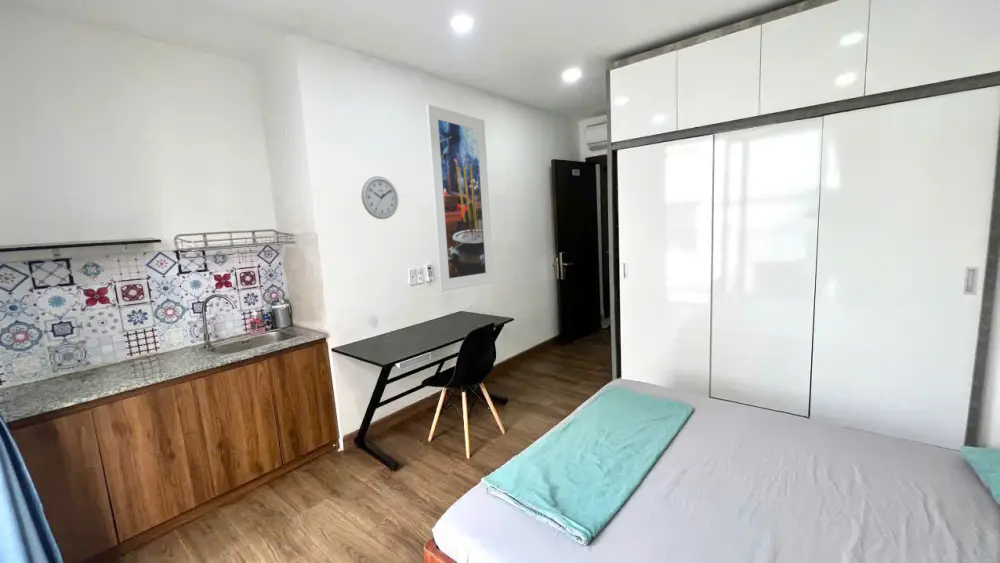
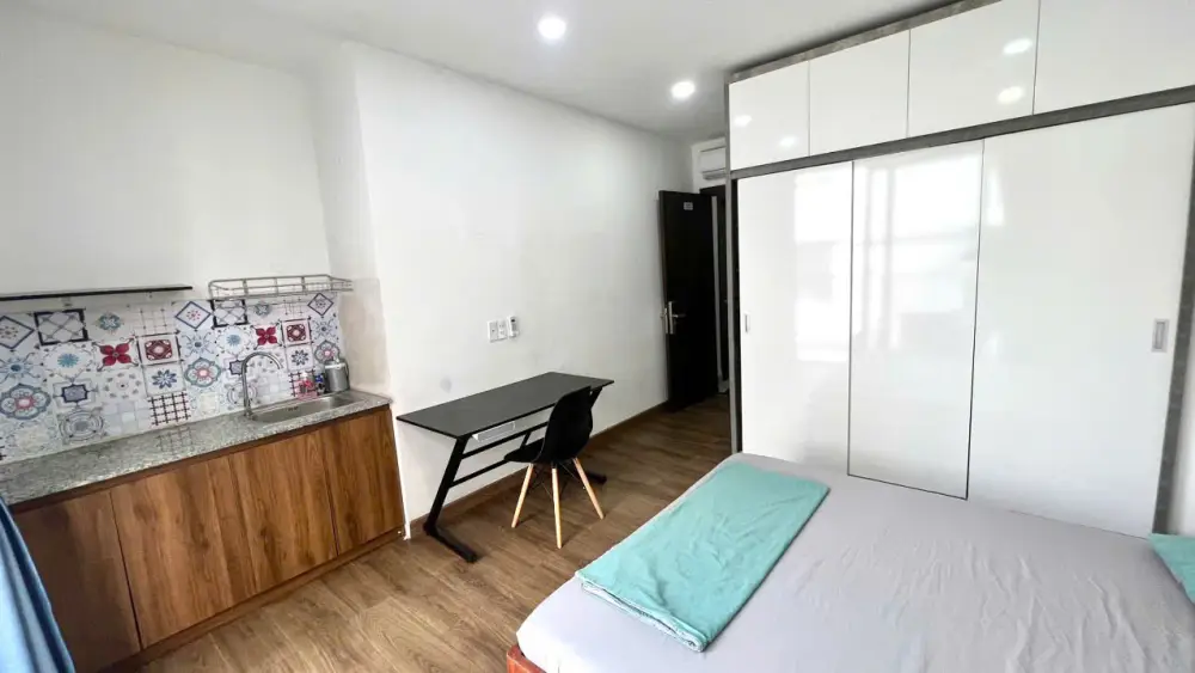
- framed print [425,103,495,293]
- wall clock [360,175,399,220]
